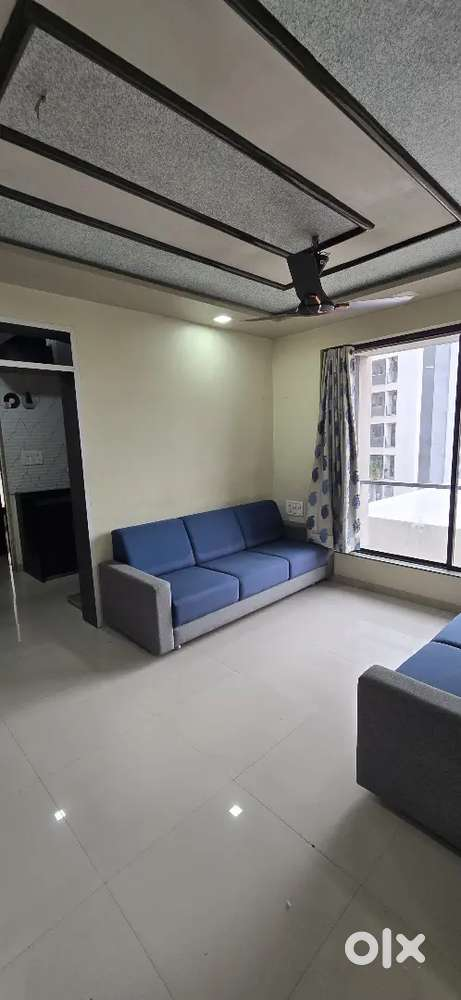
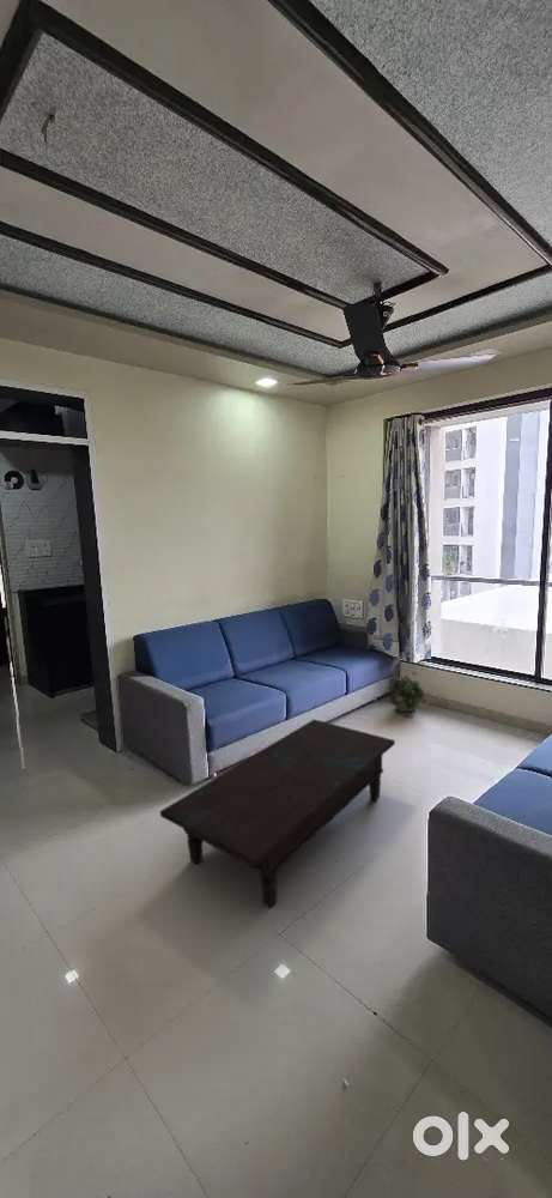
+ coffee table [159,718,396,909]
+ potted plant [384,671,427,713]
